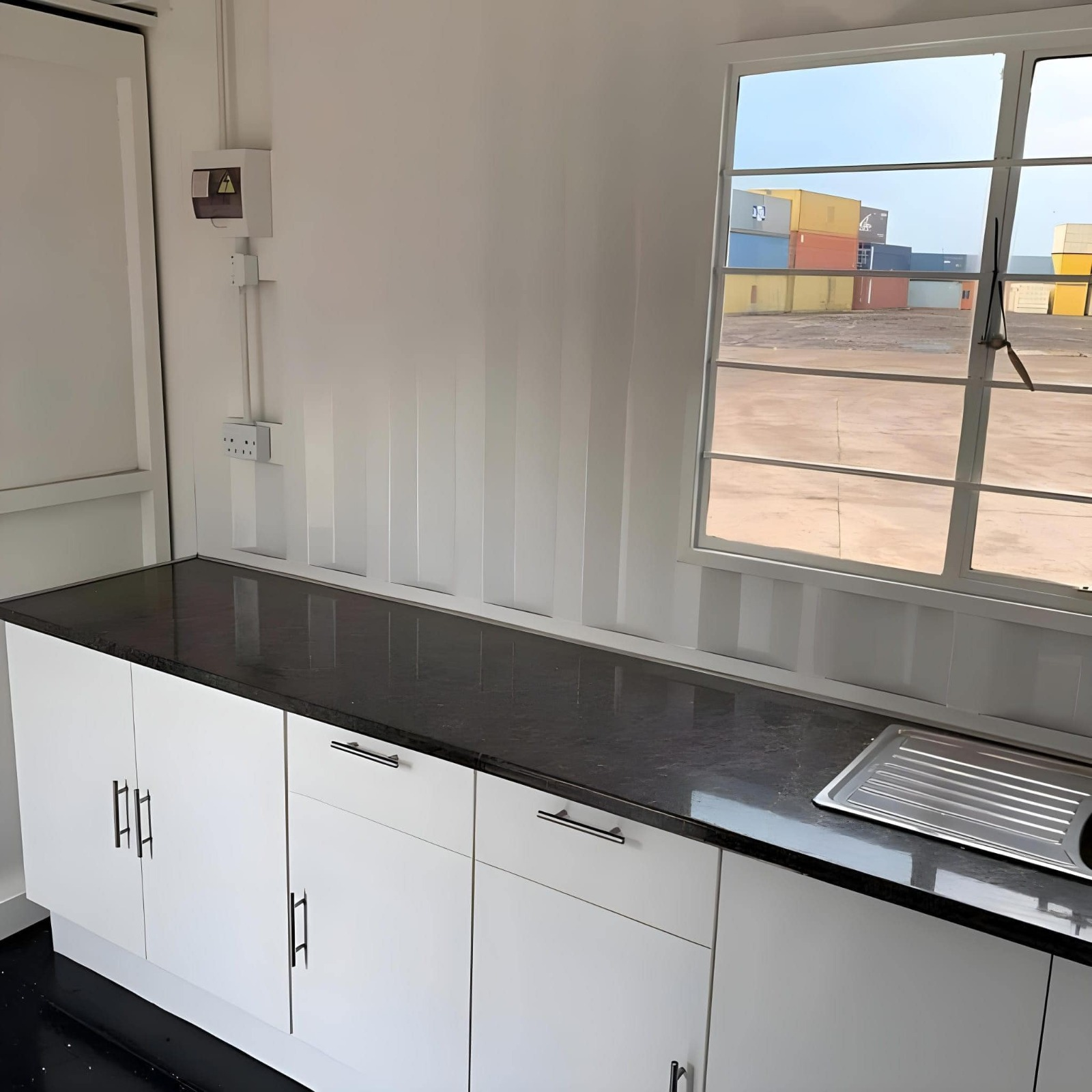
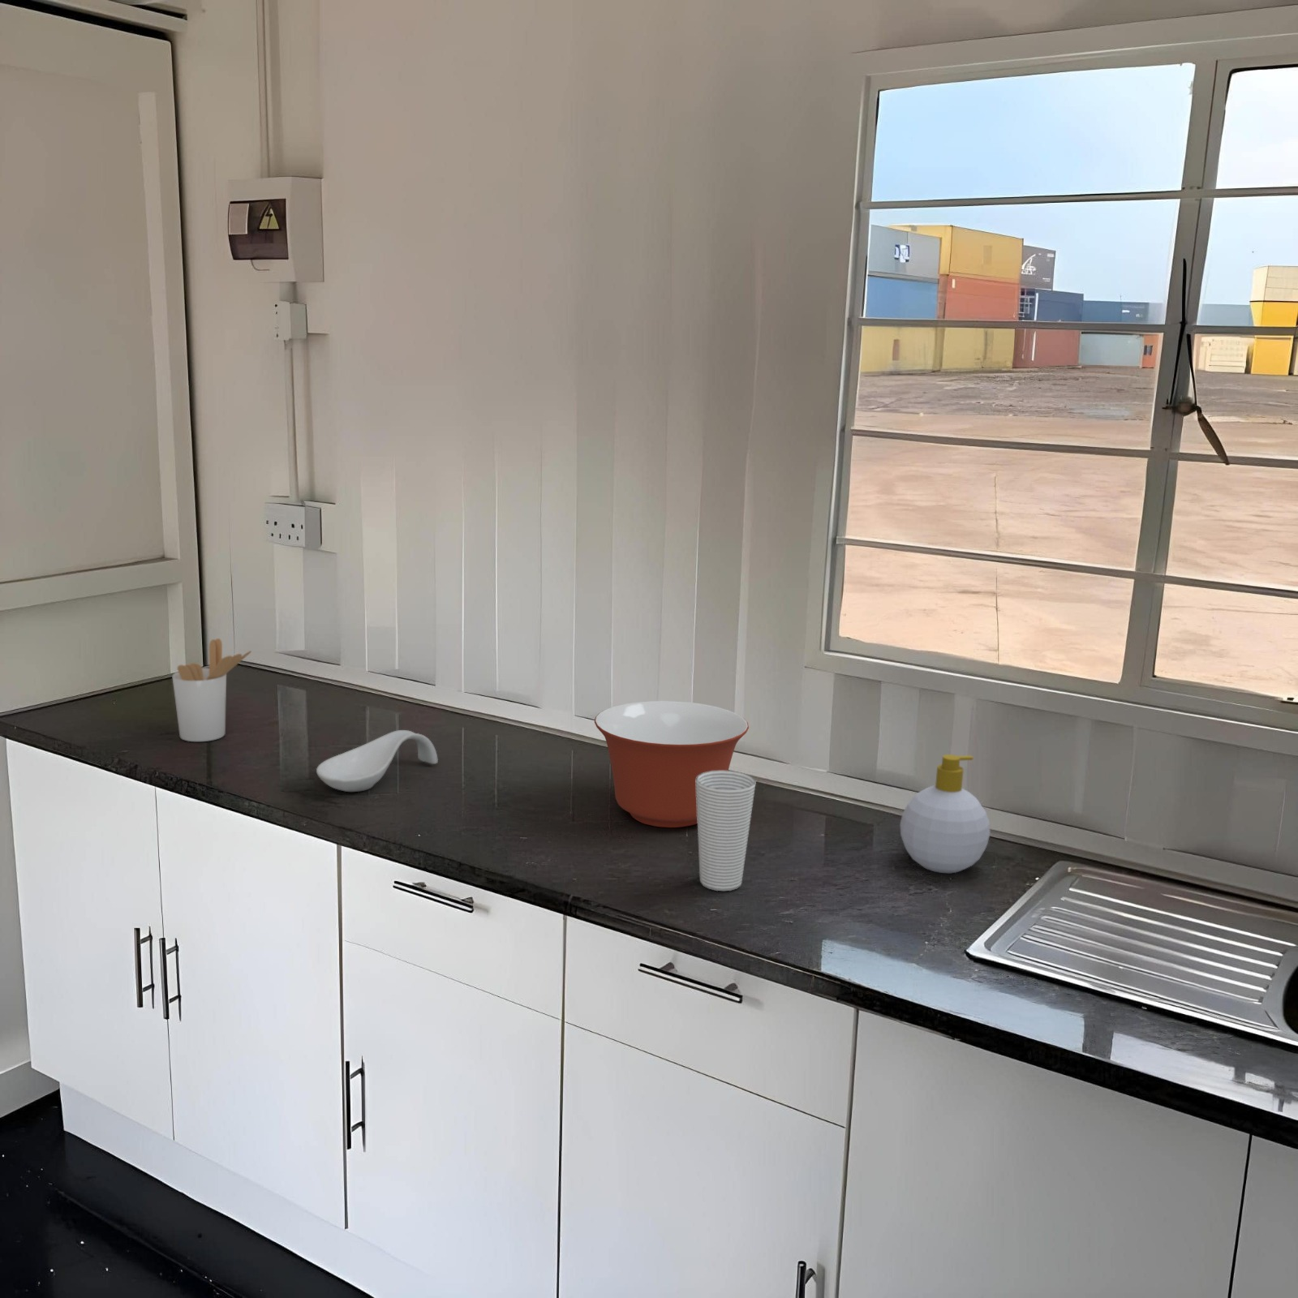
+ cup [697,770,757,891]
+ mixing bowl [594,700,750,828]
+ soap bottle [900,754,990,874]
+ utensil holder [171,637,252,742]
+ spoon rest [315,730,439,793]
